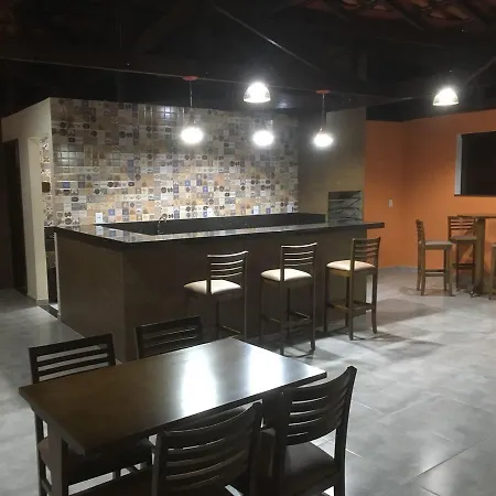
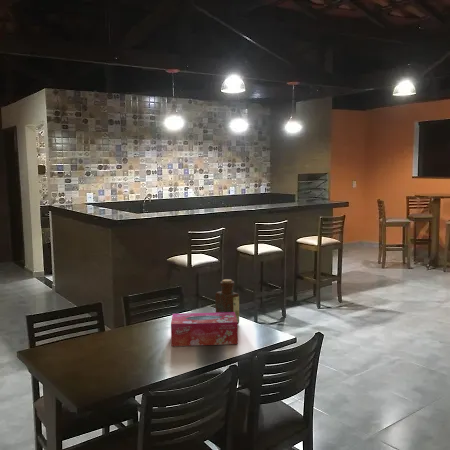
+ tissue box [170,312,239,347]
+ bottle [214,278,240,325]
